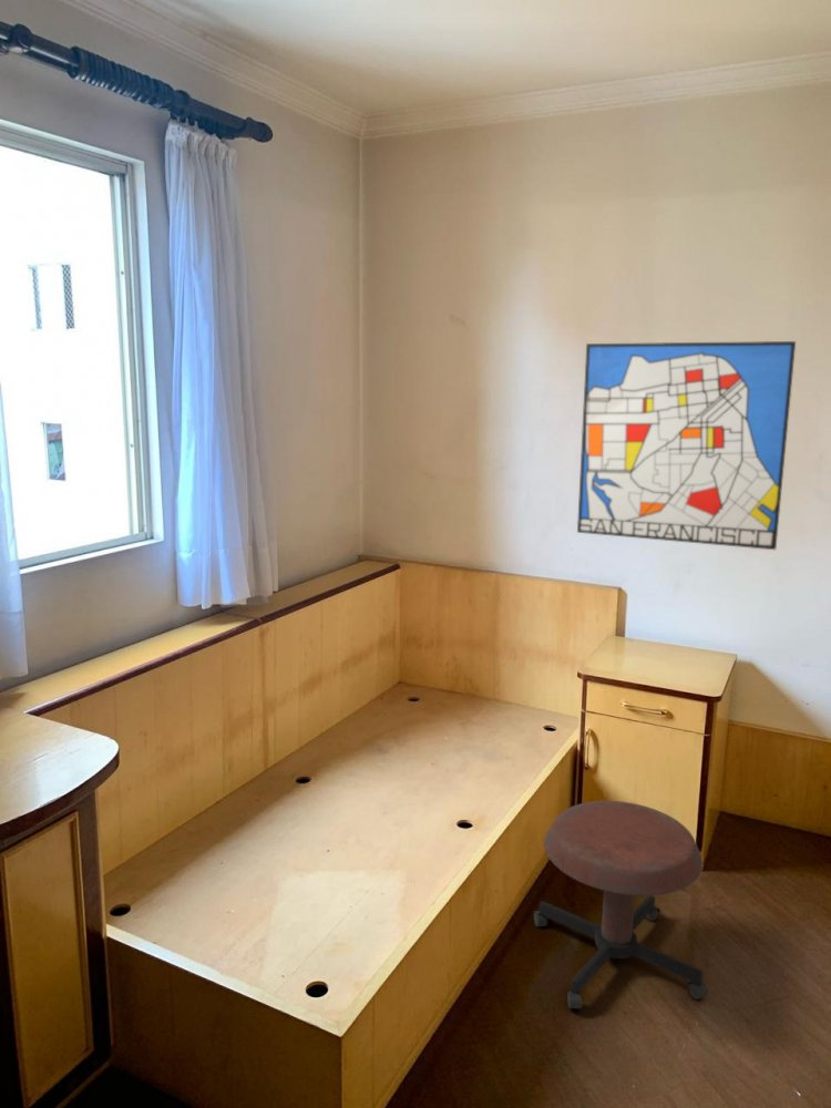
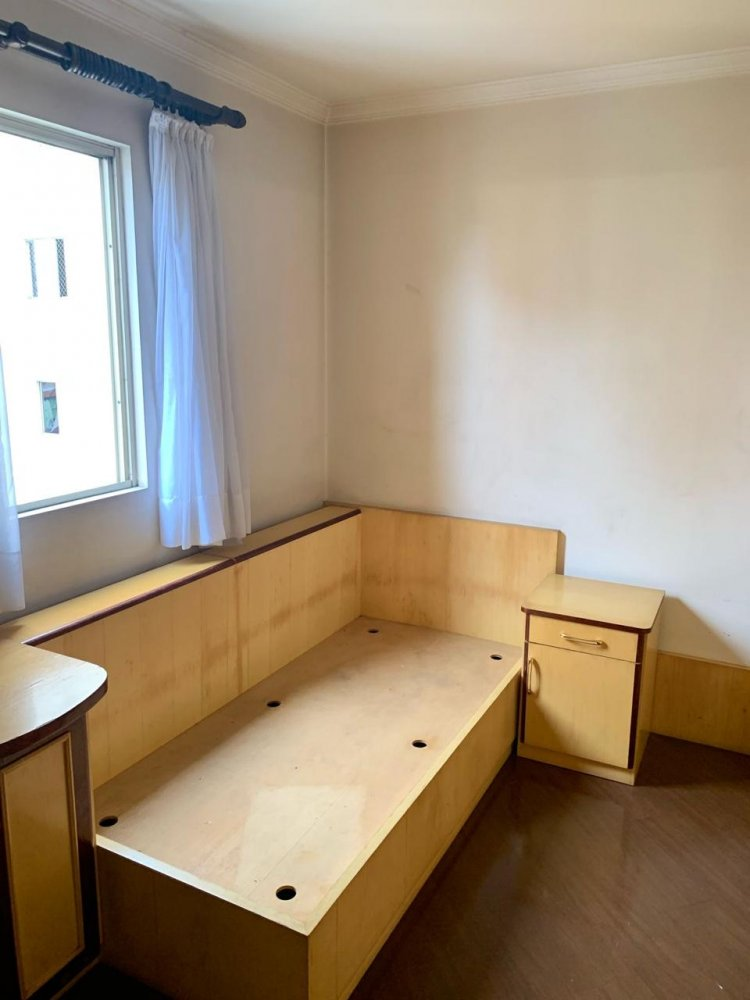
- stool [532,800,708,1009]
- wall art [576,340,797,551]
